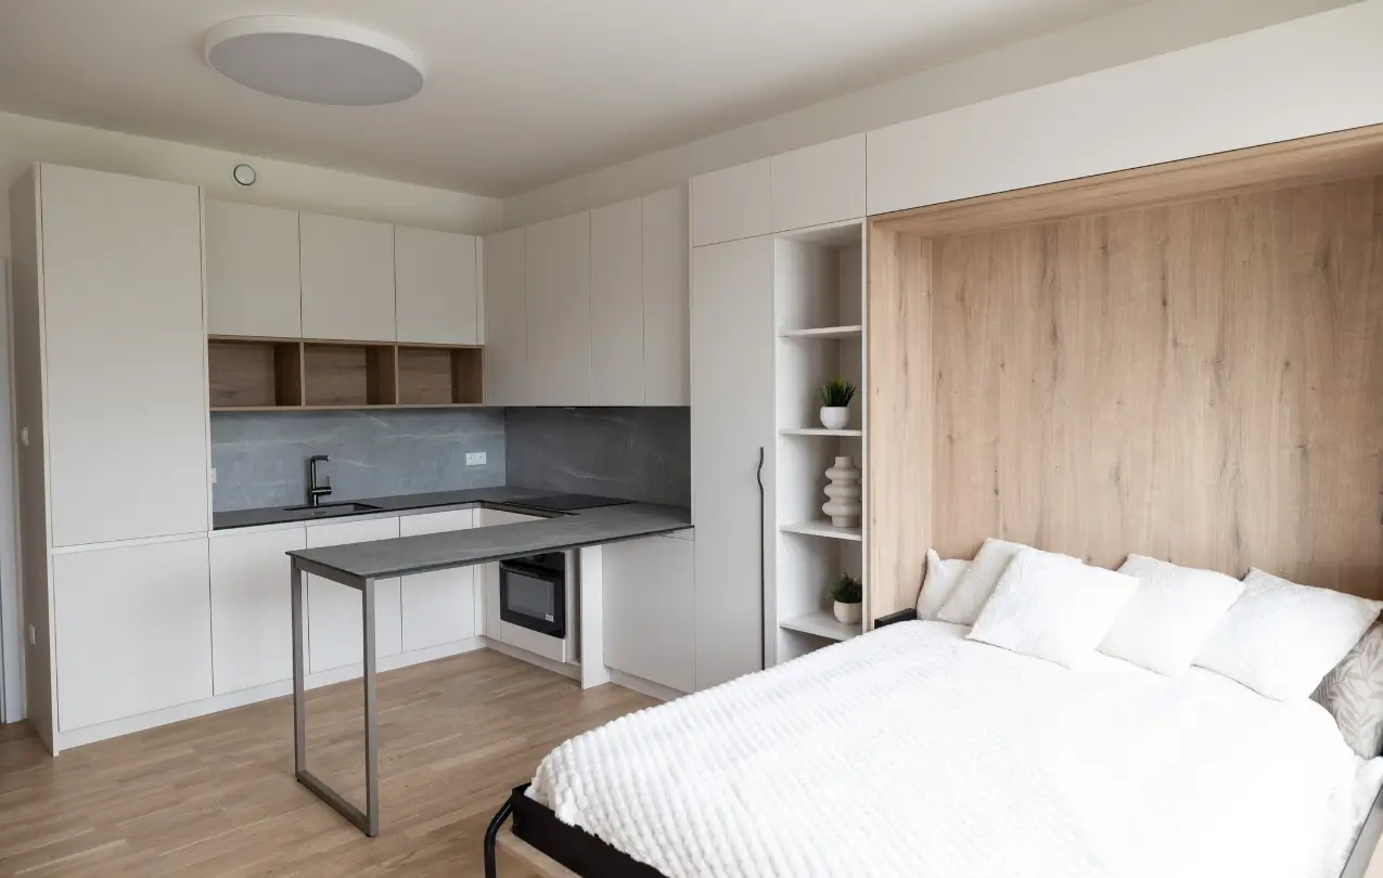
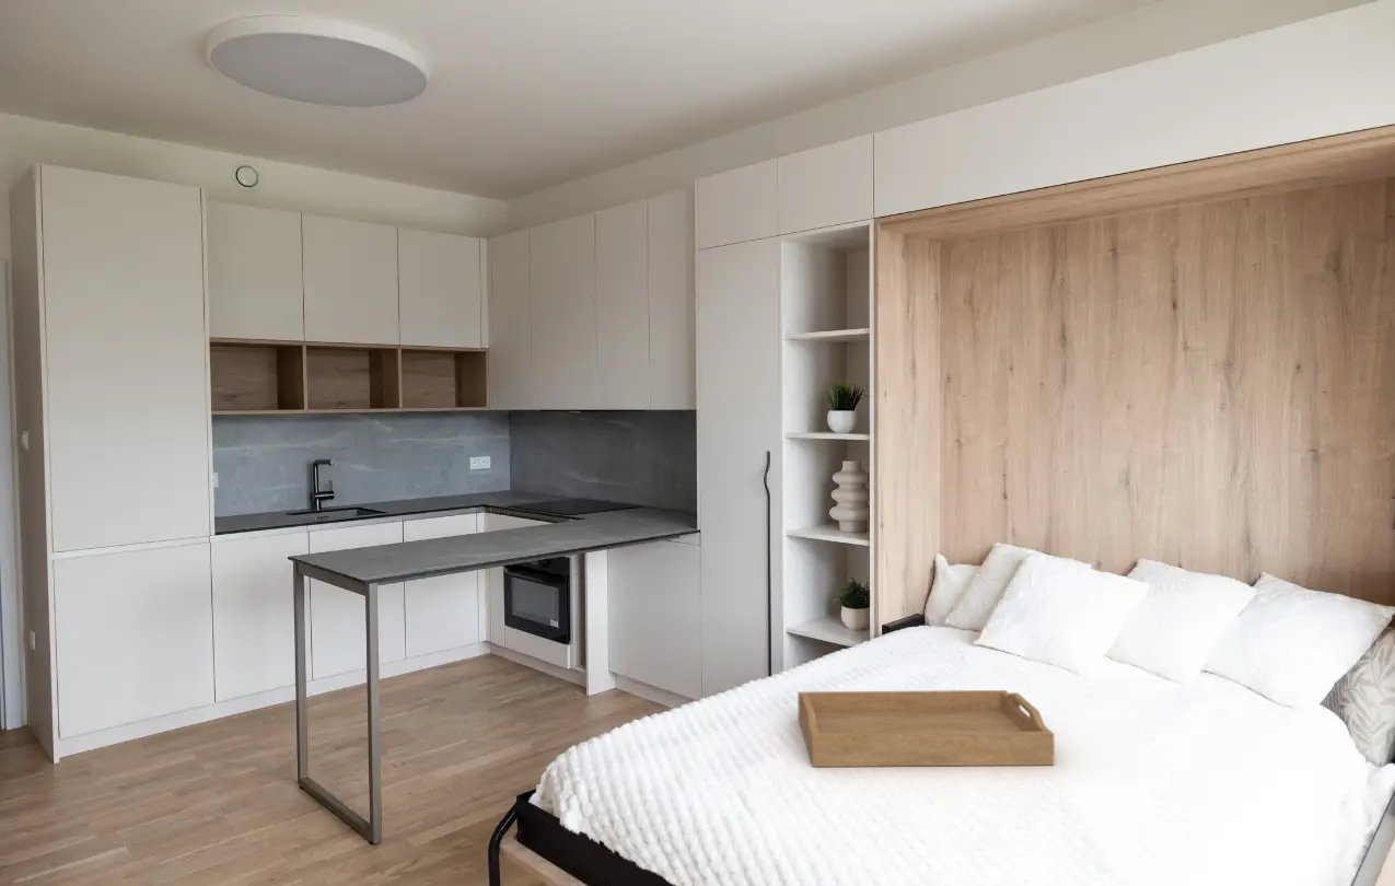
+ serving tray [797,689,1055,768]
